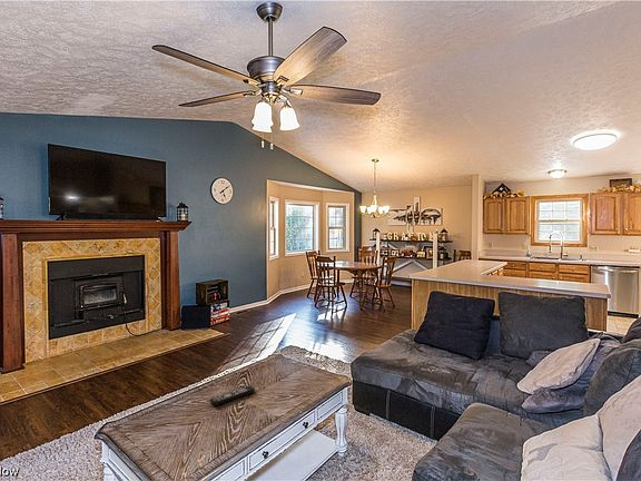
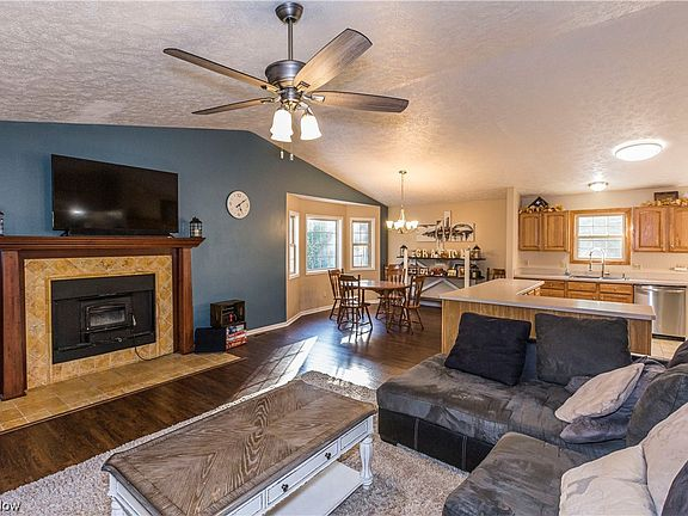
- remote control [209,385,256,406]
